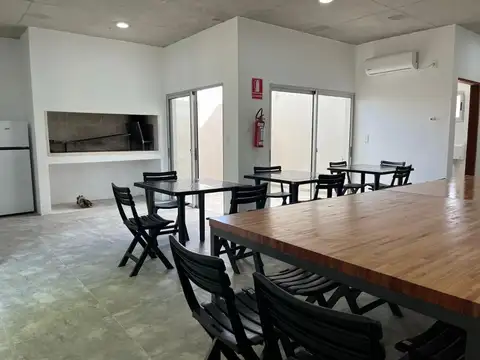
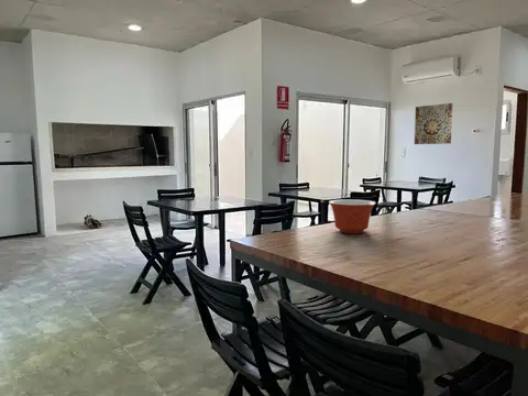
+ wall art [414,102,453,145]
+ mixing bowl [328,199,377,234]
